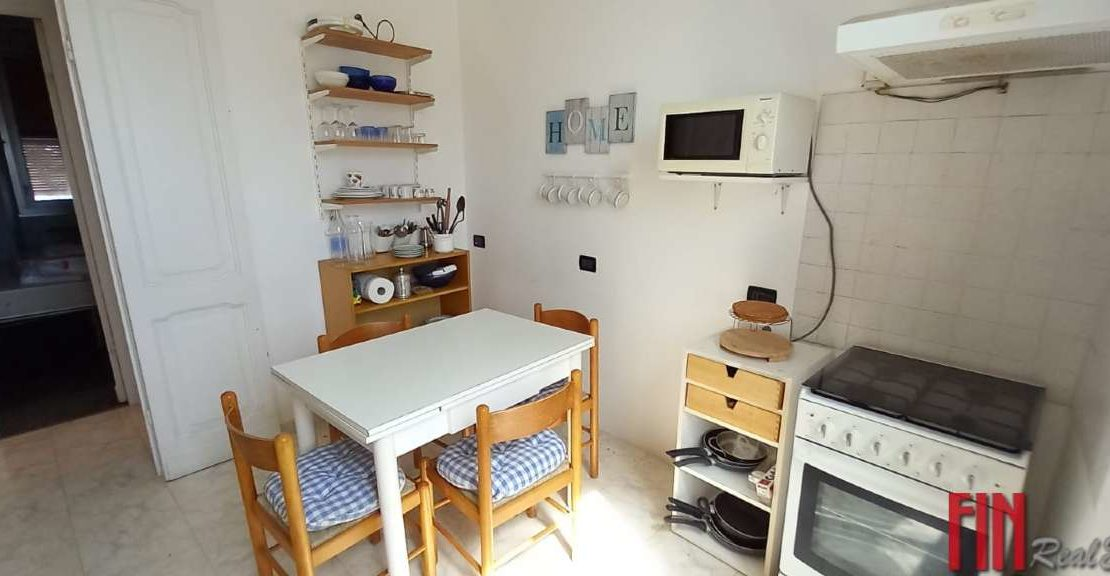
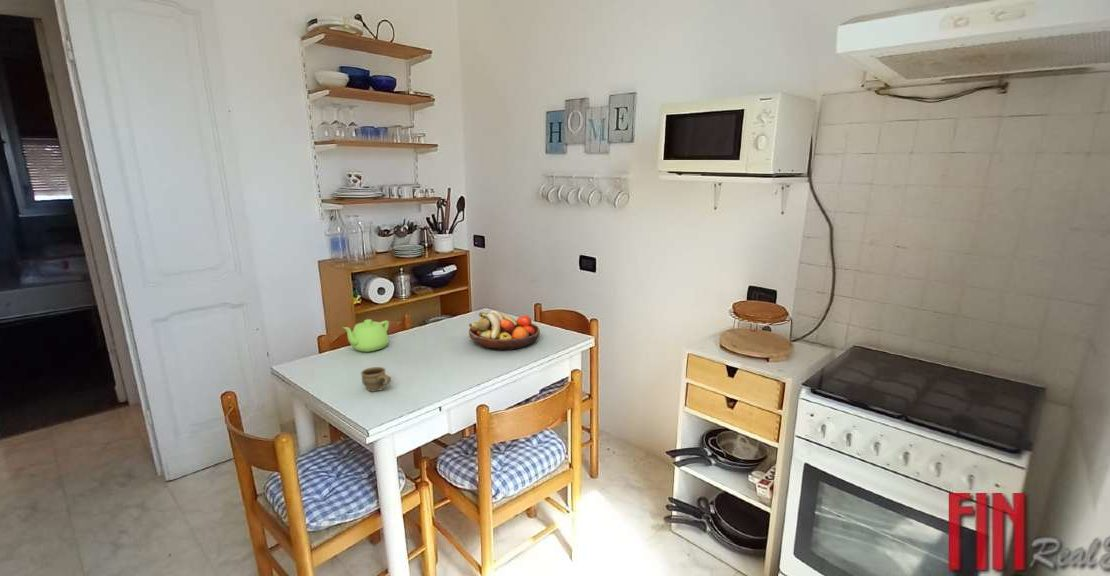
+ teapot [341,318,390,353]
+ cup [360,366,392,393]
+ fruit bowl [468,309,541,351]
